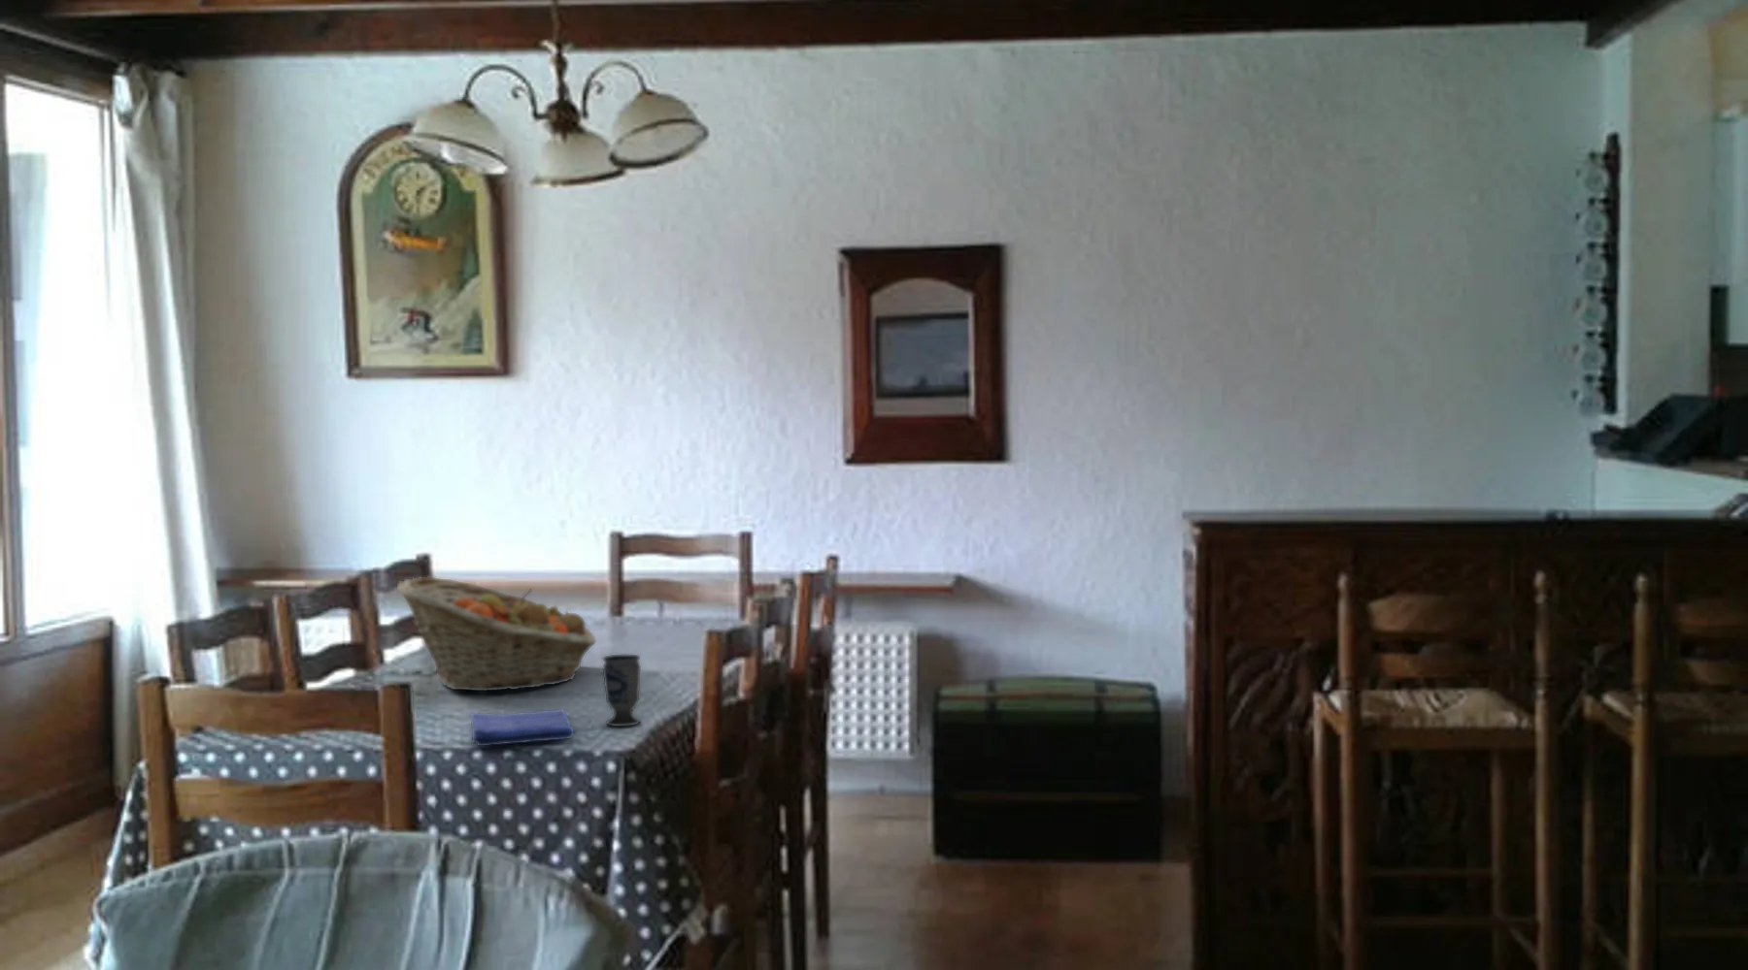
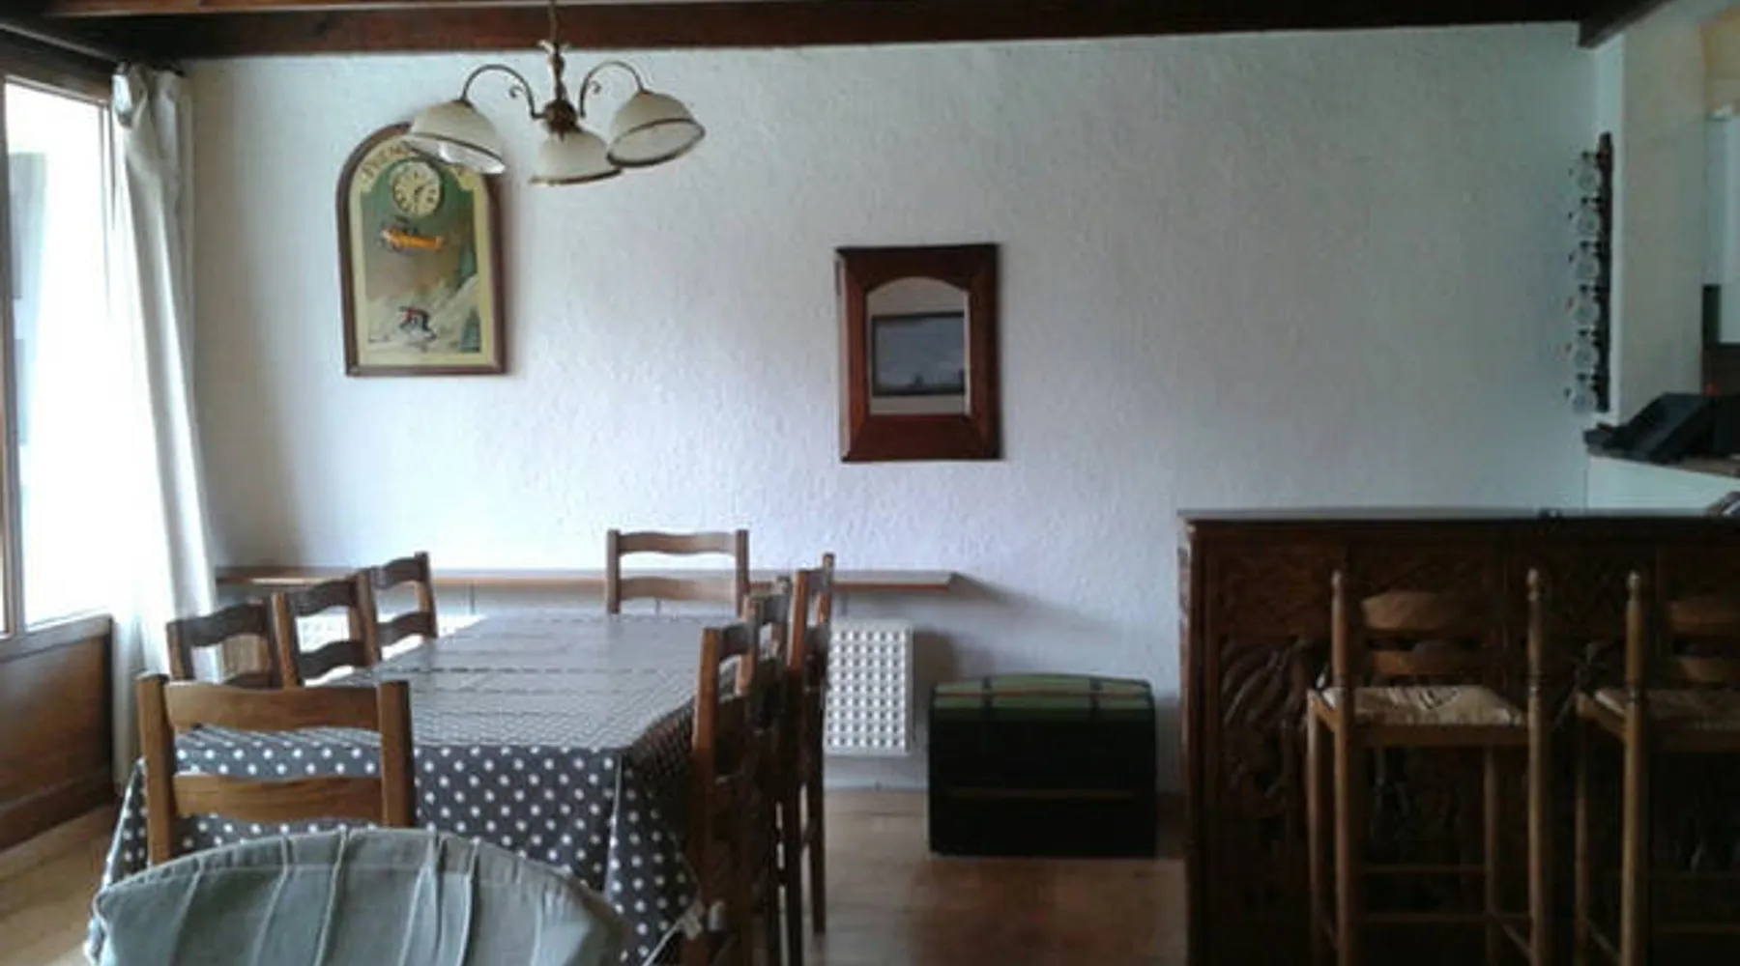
- cup [603,653,642,728]
- fruit basket [396,576,598,693]
- dish towel [470,708,575,747]
